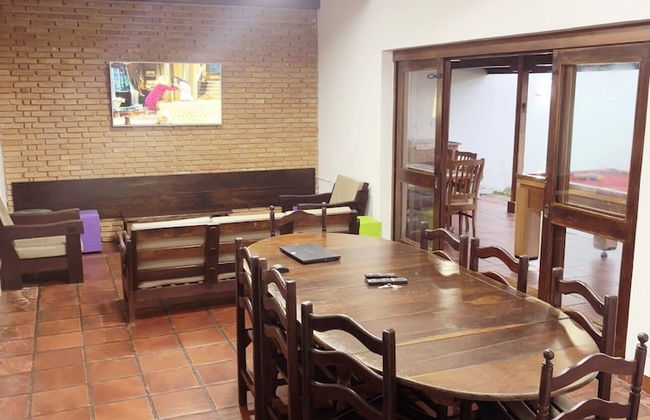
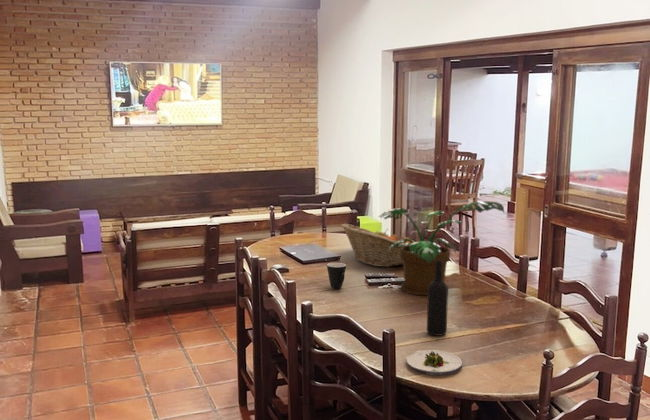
+ fruit basket [341,223,411,268]
+ salad plate [405,349,463,376]
+ potted plant [378,200,506,296]
+ wine bottle [426,260,449,337]
+ mug [326,262,347,290]
